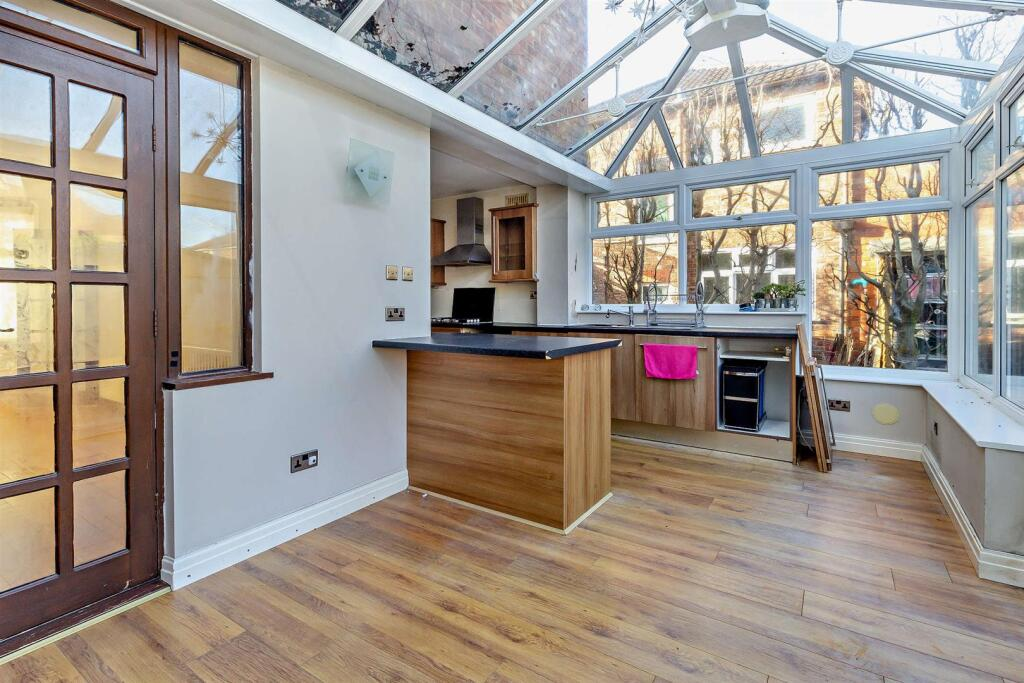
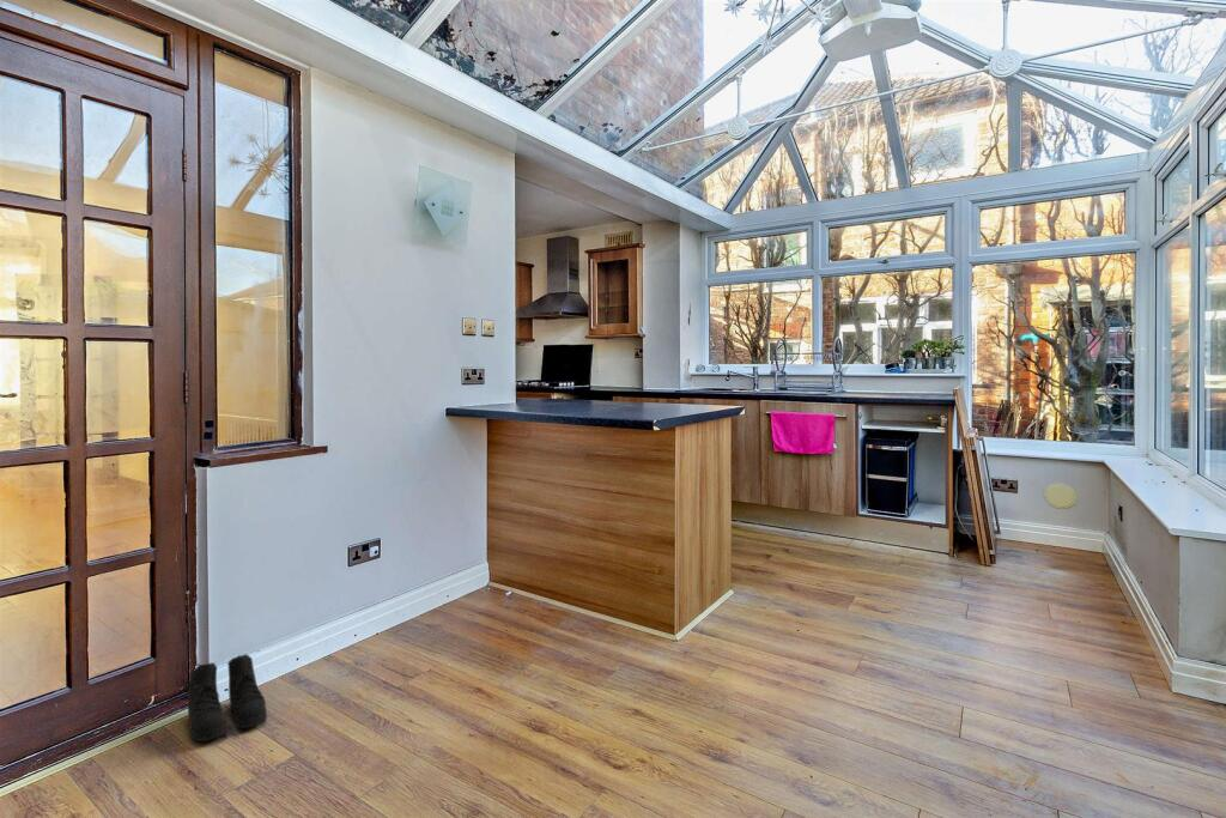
+ boots [187,653,268,743]
